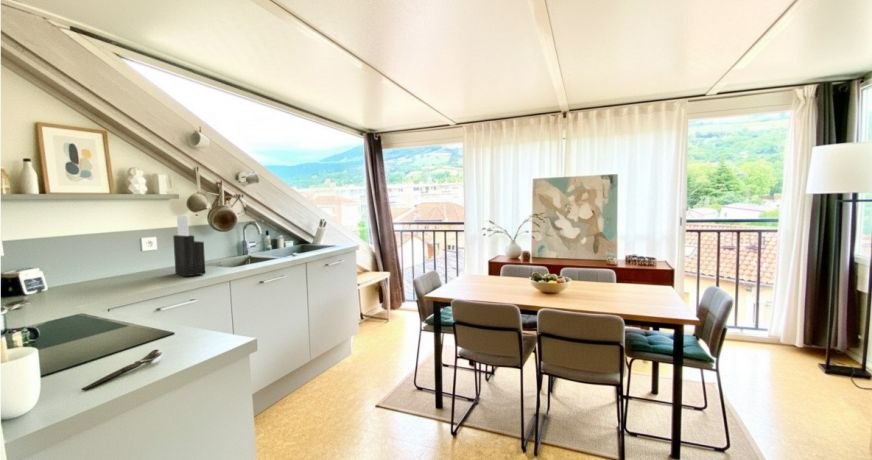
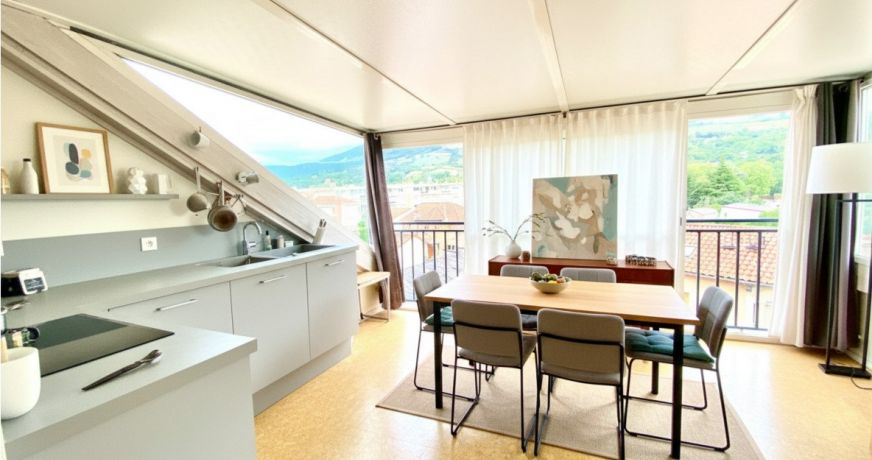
- knife block [172,215,206,277]
